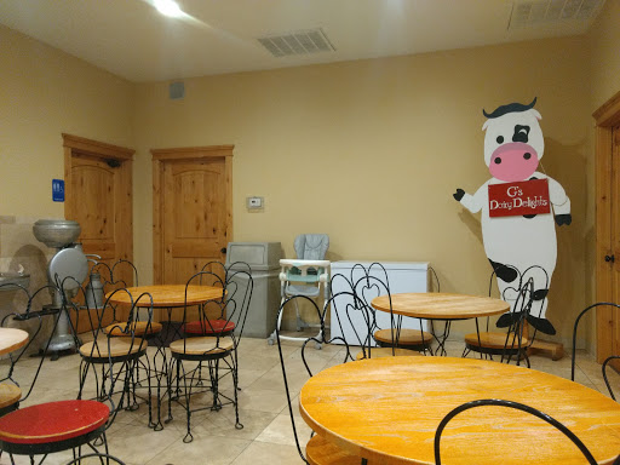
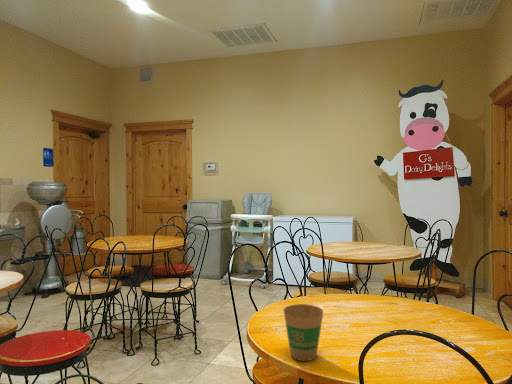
+ paper cup [283,303,324,362]
